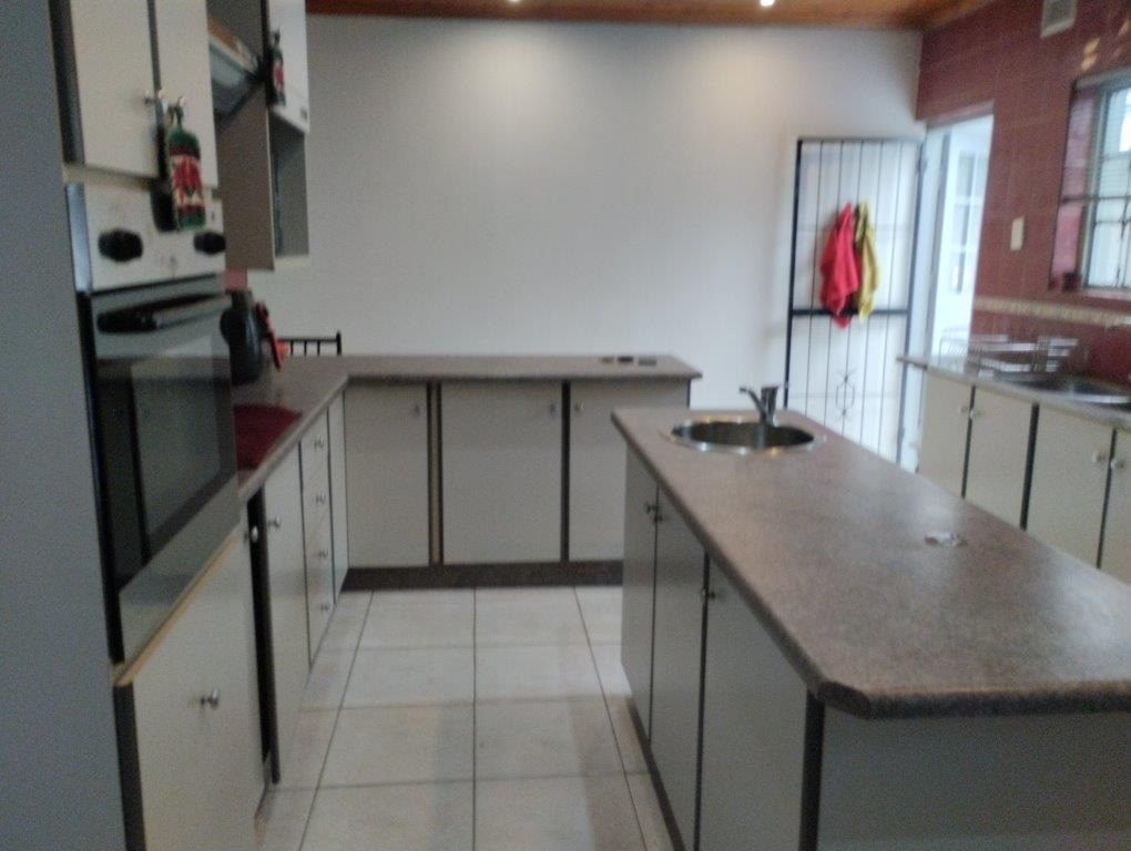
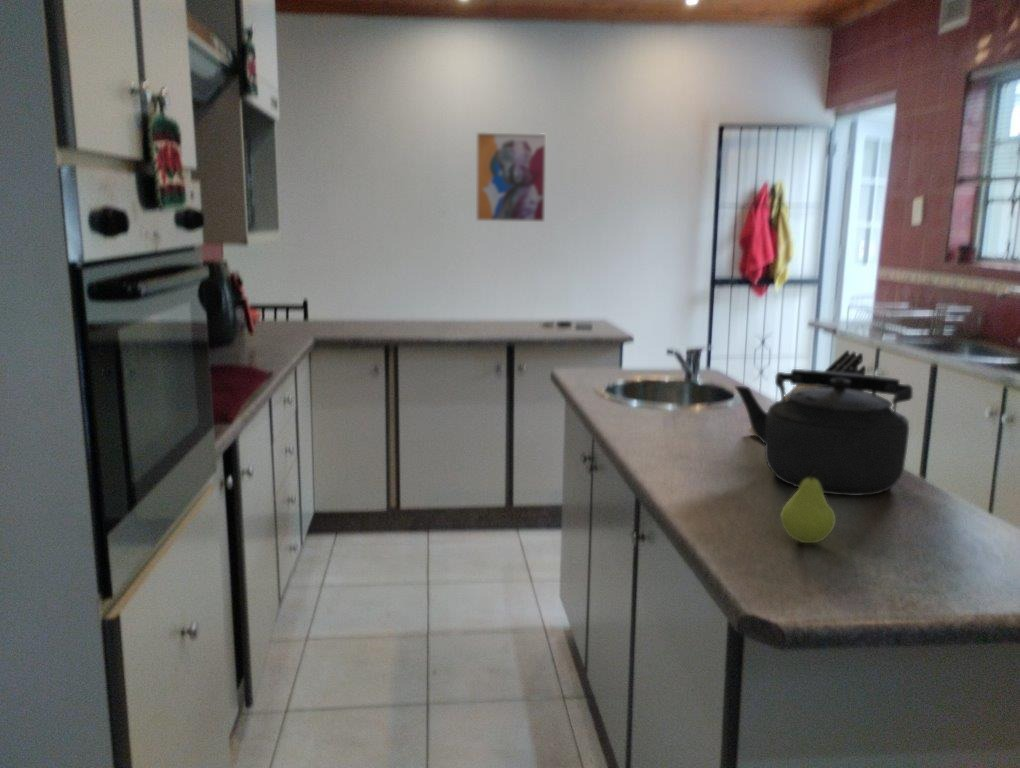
+ kettle [733,368,914,497]
+ fruit [780,469,837,544]
+ knife block [747,349,867,439]
+ wall art [475,131,547,223]
